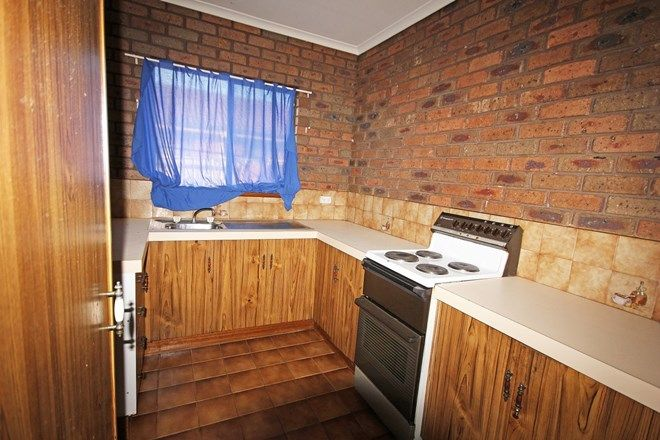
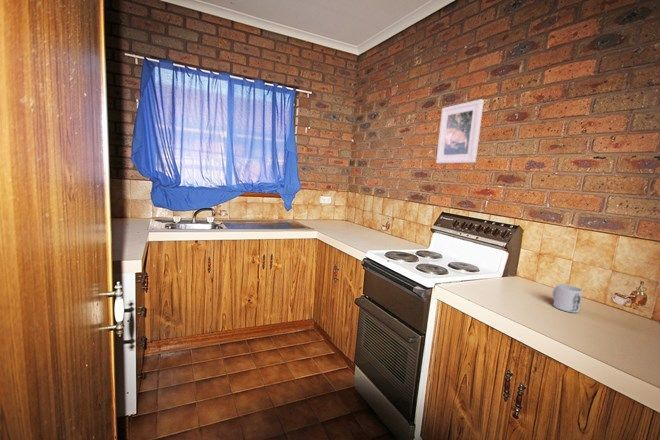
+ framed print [435,98,485,165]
+ mug [551,283,584,314]
